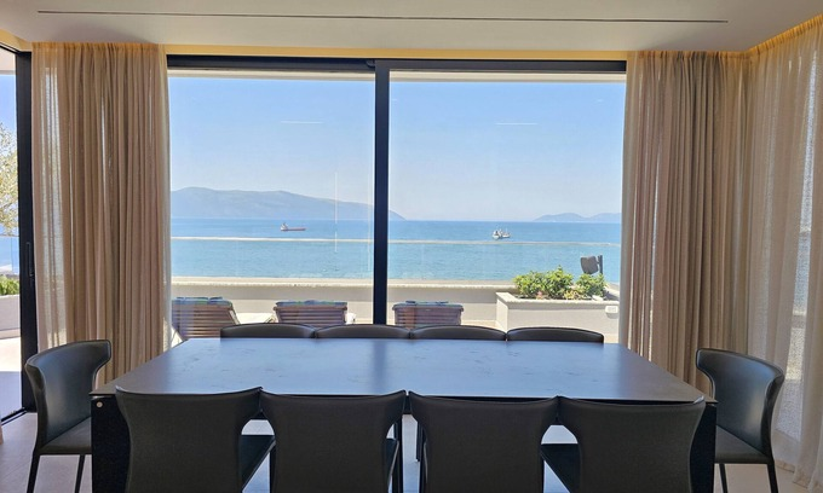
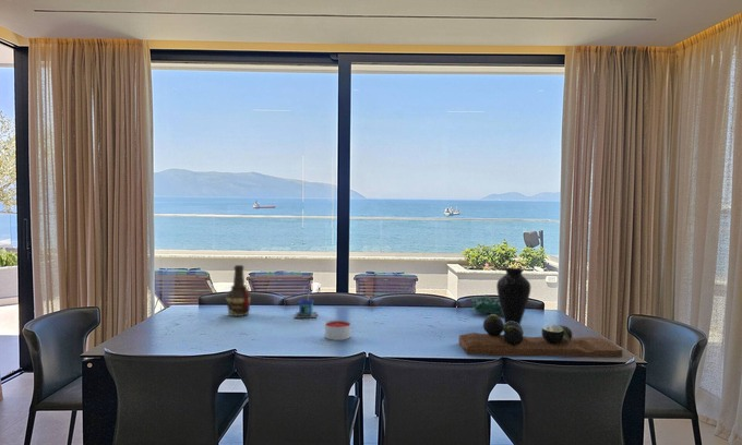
+ candle [324,320,351,341]
+ bottle [225,264,252,317]
+ mug [294,288,319,320]
+ decorative bowl [469,293,503,315]
+ vase [495,266,531,326]
+ decorative tray [457,314,624,358]
